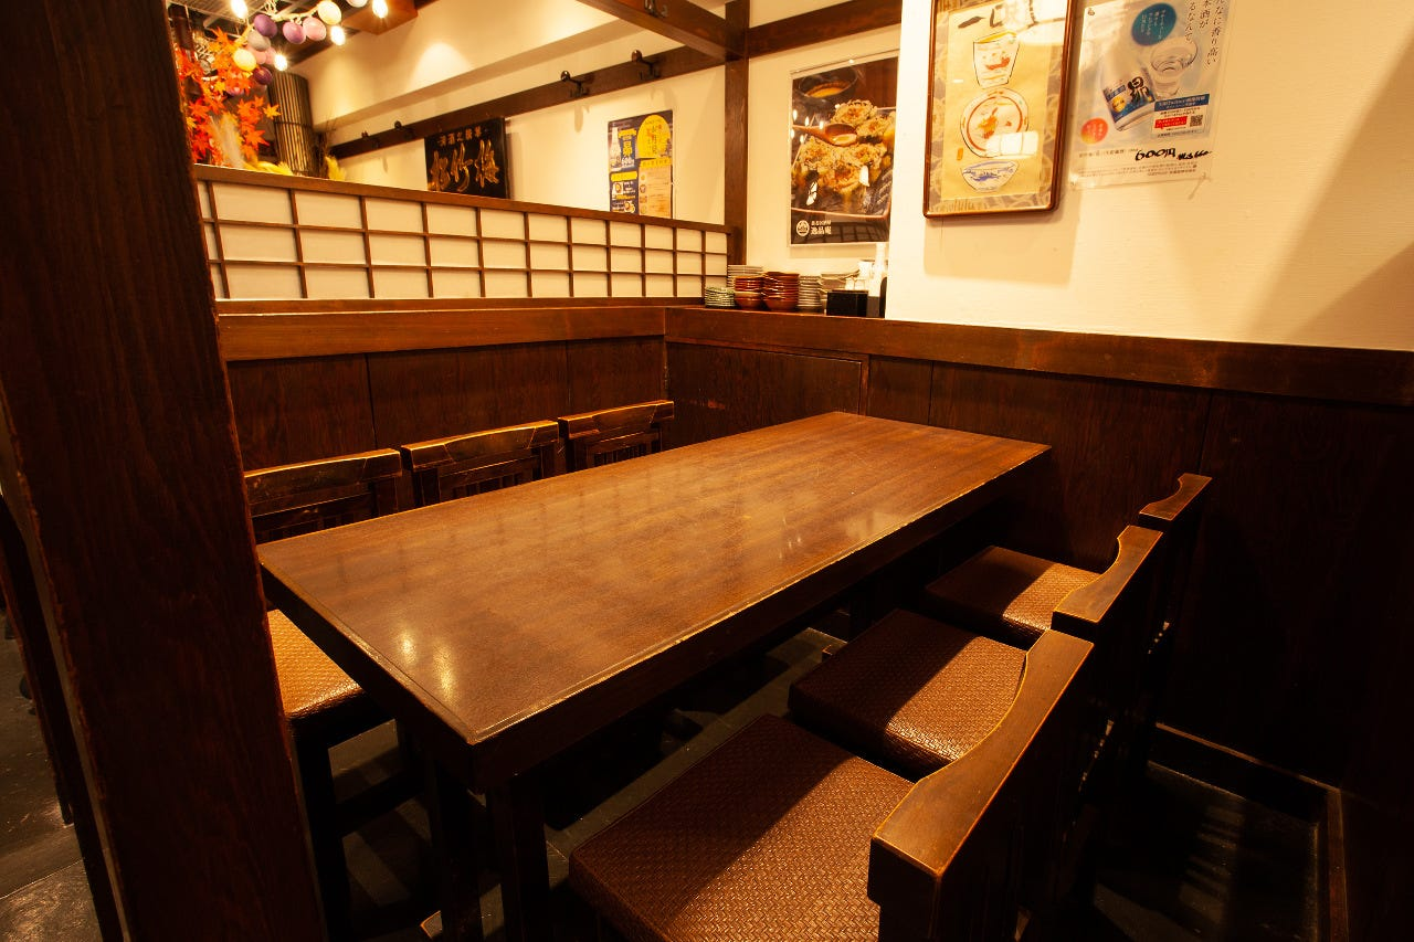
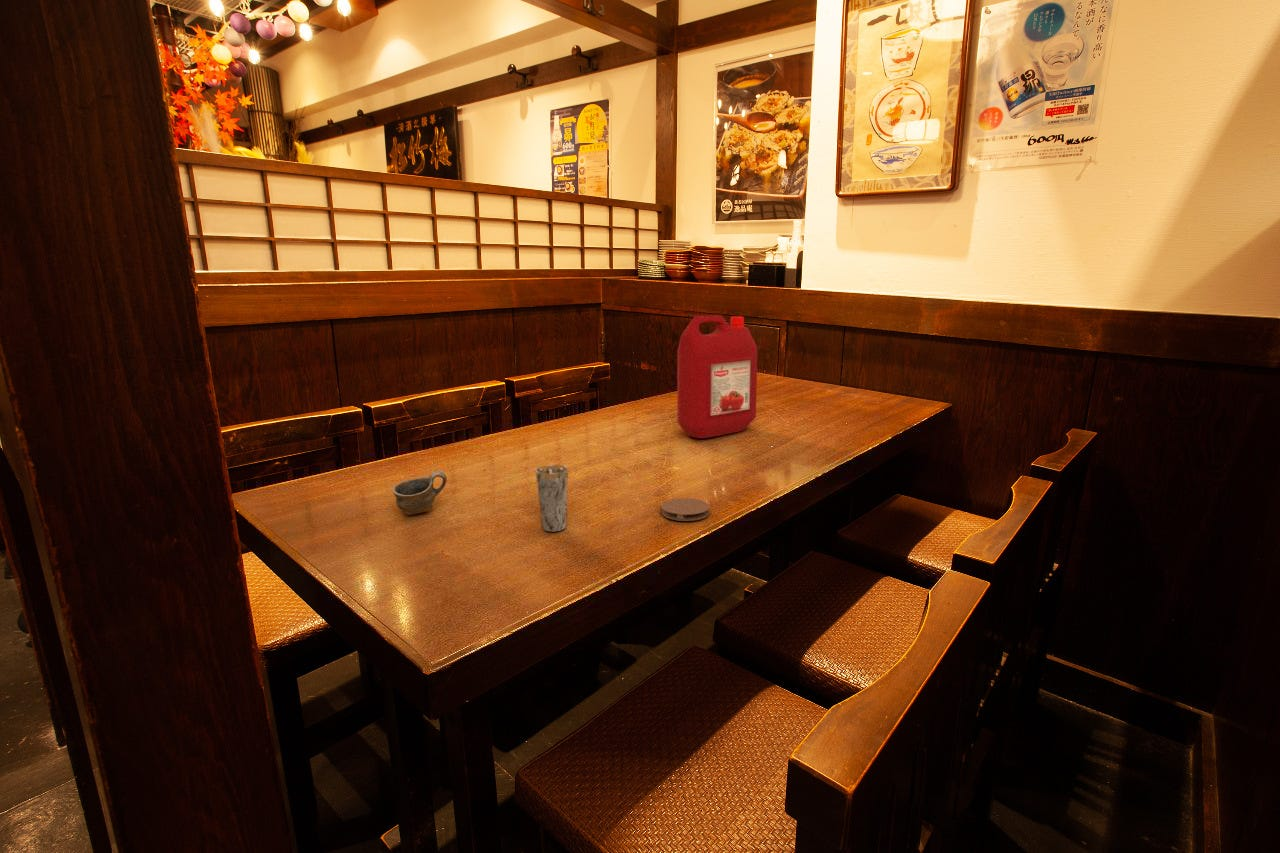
+ coaster [661,497,711,522]
+ cup [392,470,448,516]
+ ketchup jug [676,314,758,439]
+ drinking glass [535,464,569,533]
